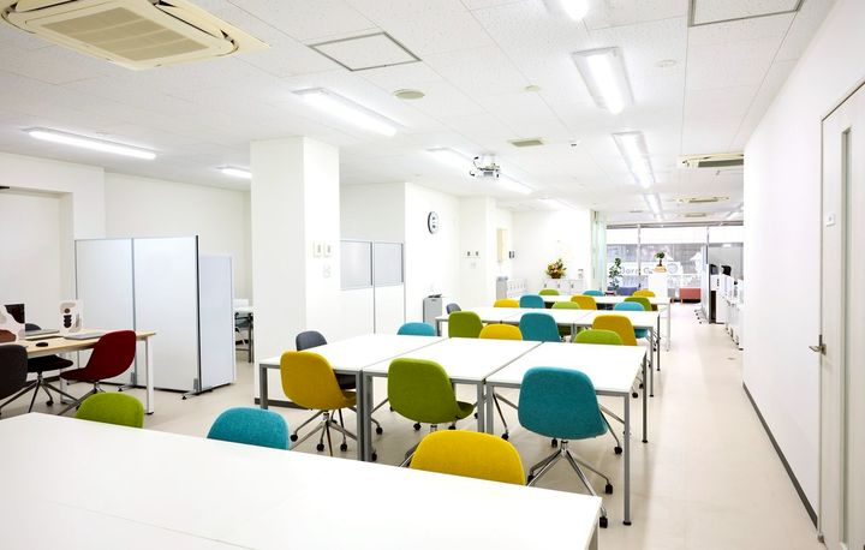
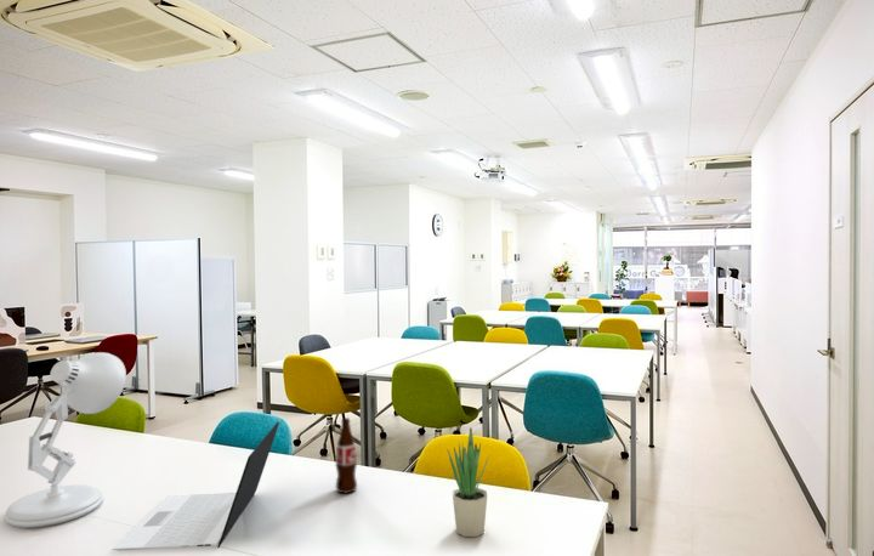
+ desk lamp [4,351,127,529]
+ bottle [335,416,358,494]
+ potted plant [445,426,490,538]
+ laptop [112,421,280,551]
